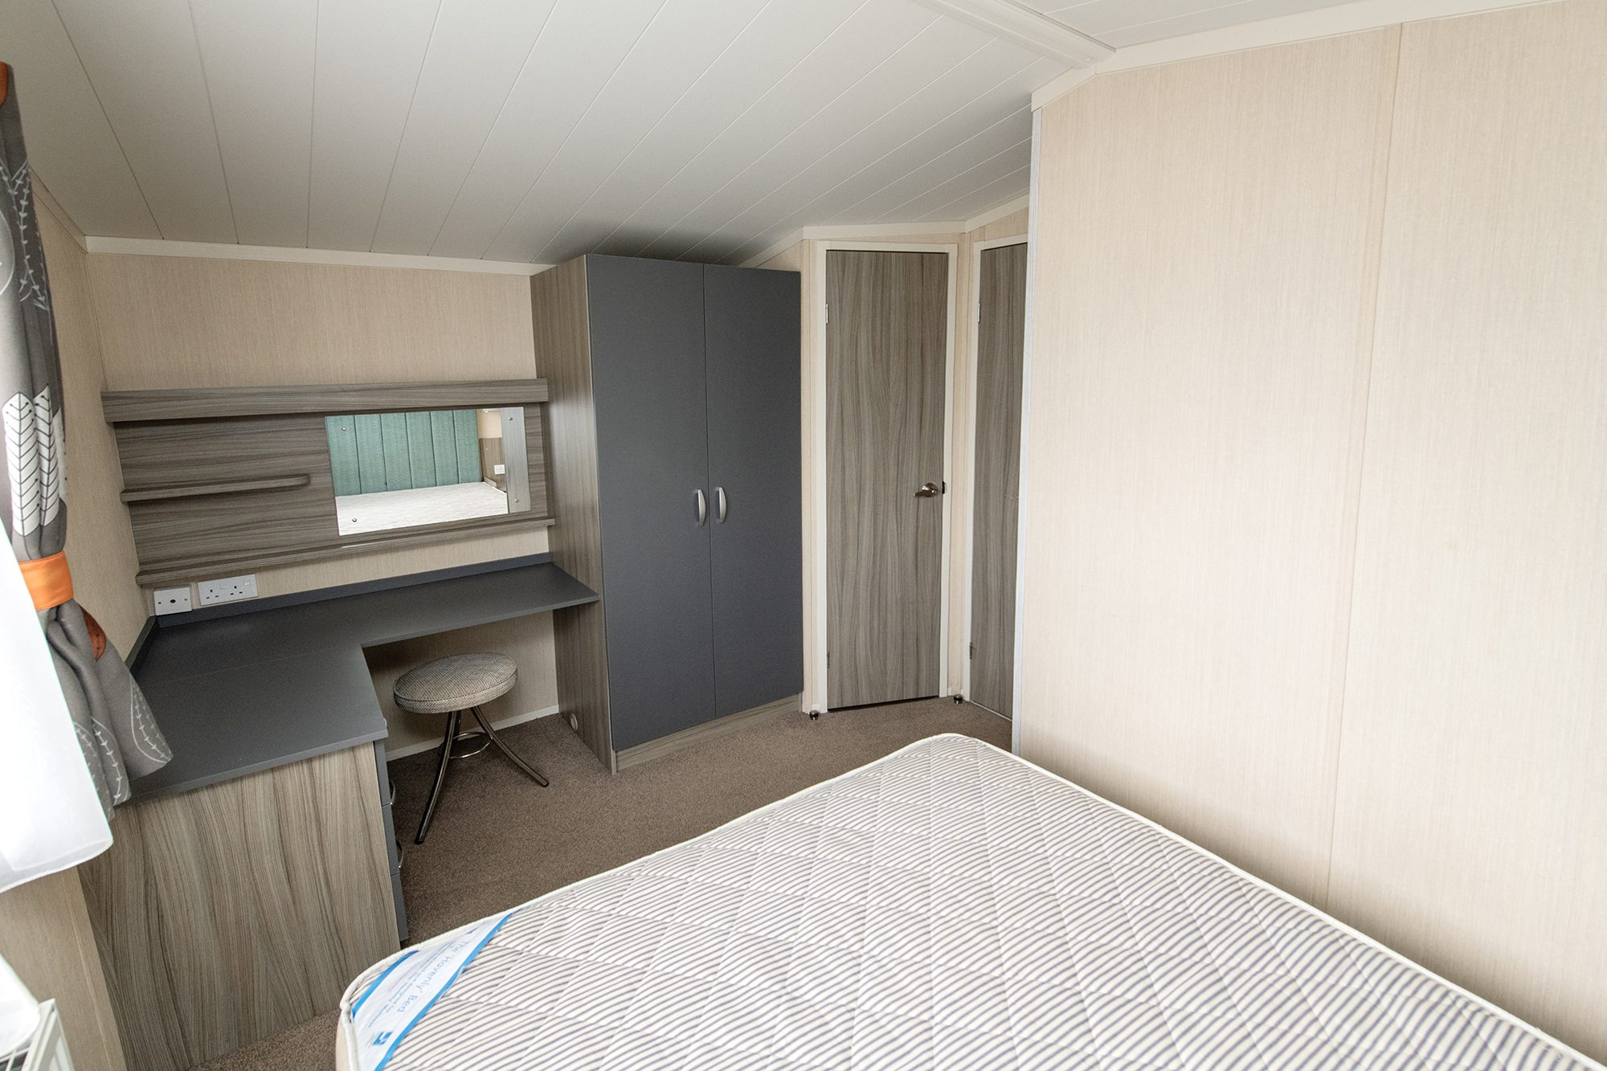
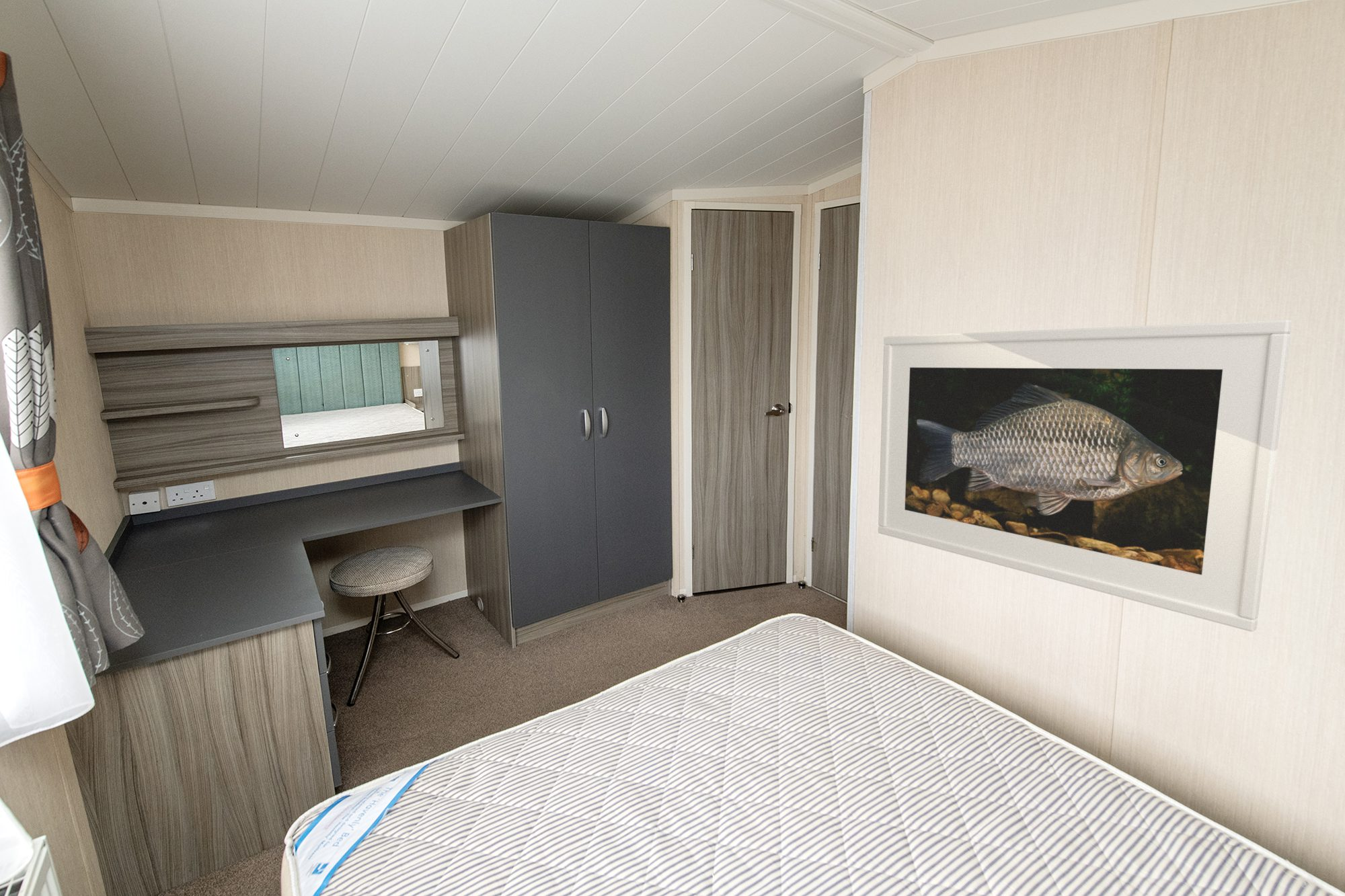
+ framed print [878,319,1293,633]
